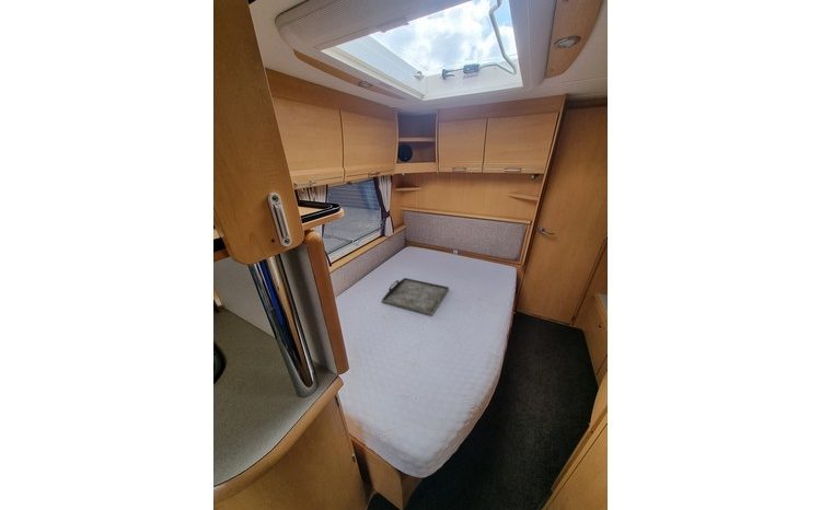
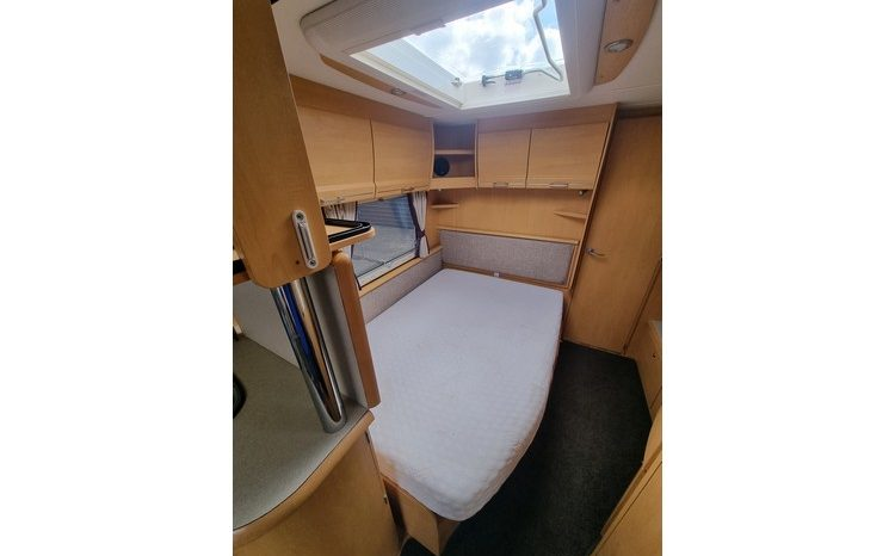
- serving tray [381,277,450,317]
